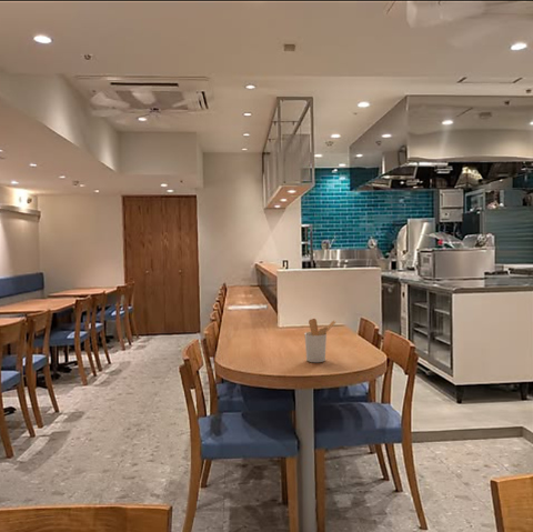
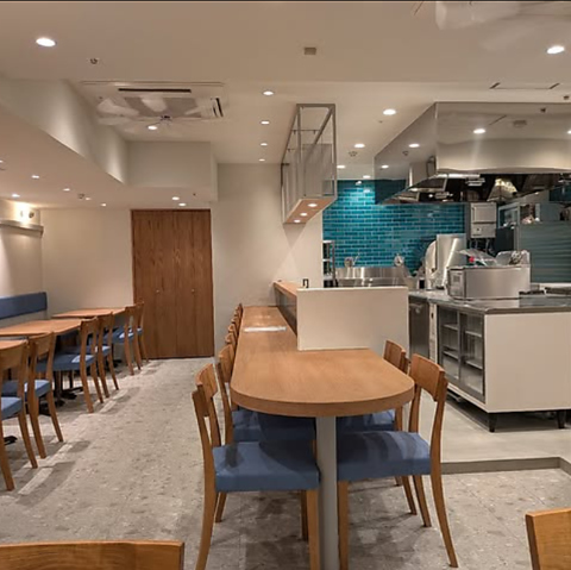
- utensil holder [303,318,336,363]
